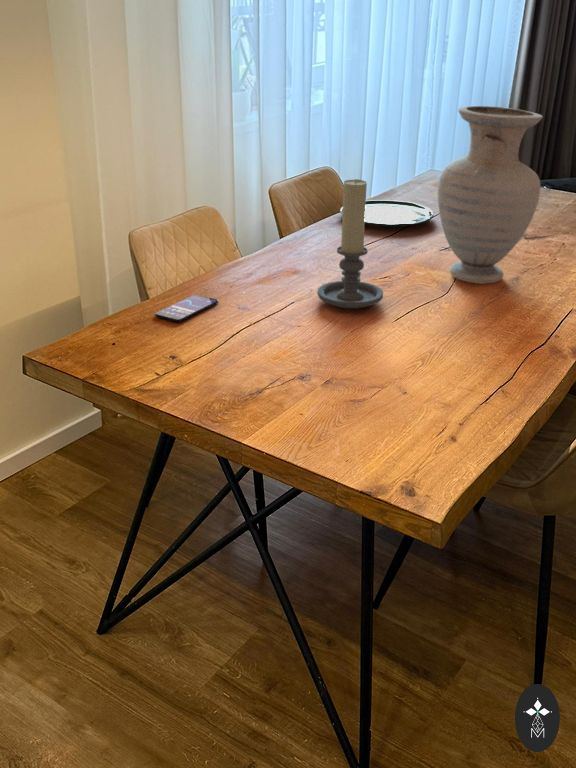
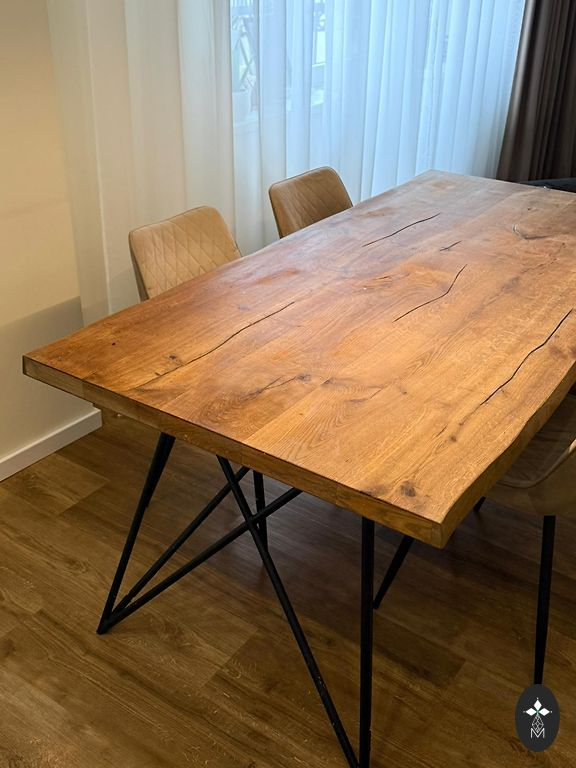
- vase [437,105,544,285]
- plate [339,199,435,227]
- smartphone [154,294,219,323]
- candle holder [316,178,384,310]
